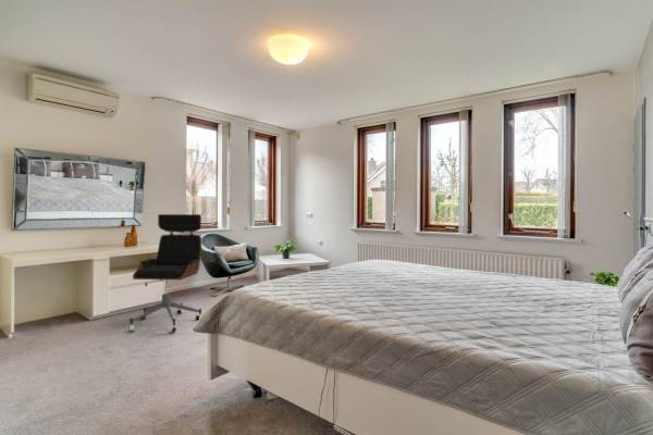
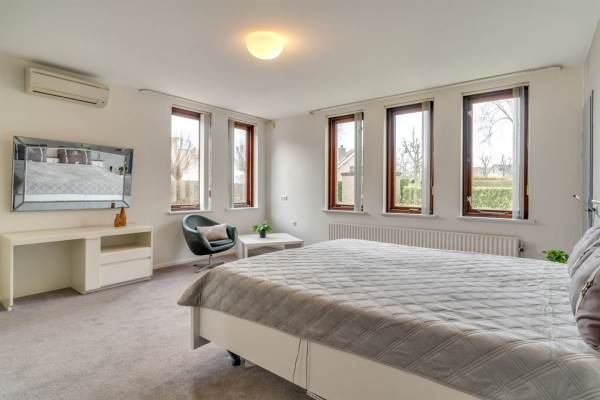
- office chair [128,213,204,334]
